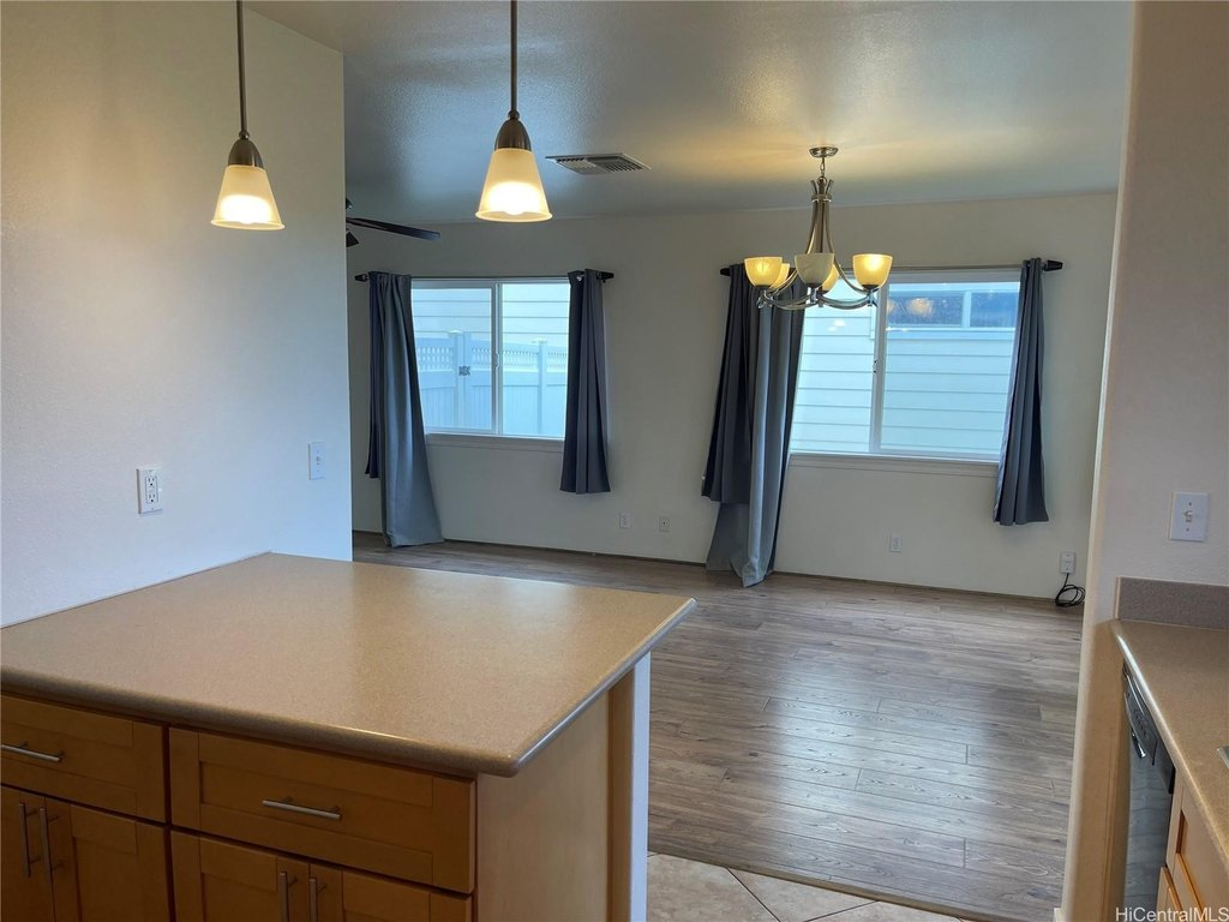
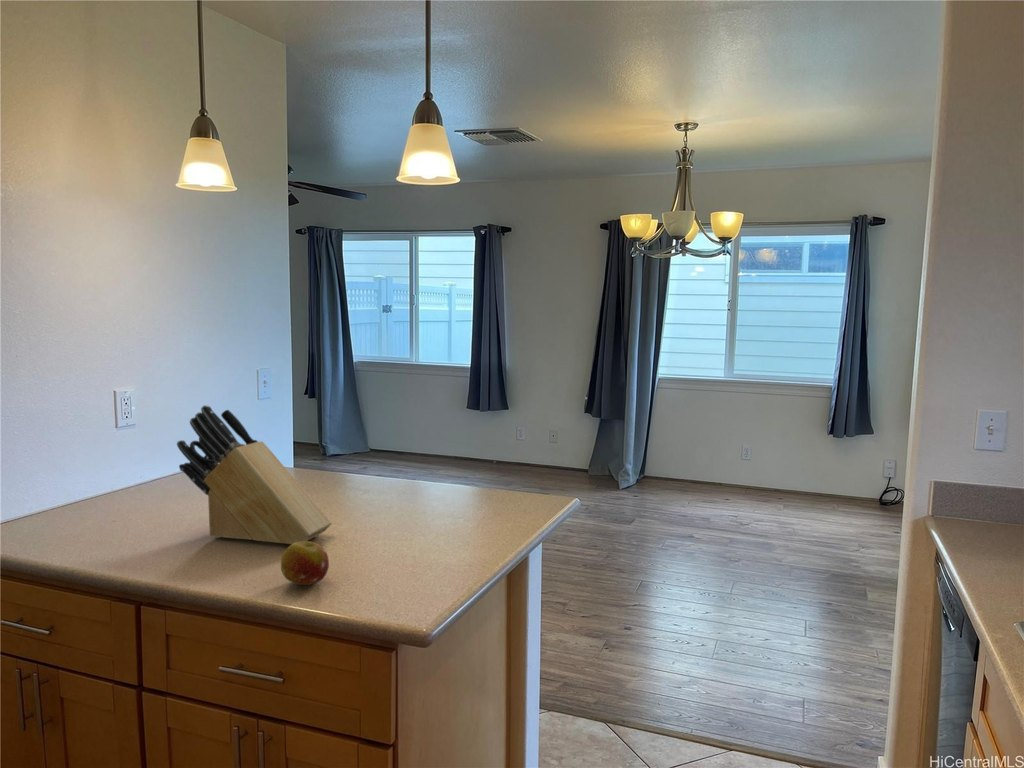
+ knife block [176,404,333,545]
+ fruit [280,540,330,586]
